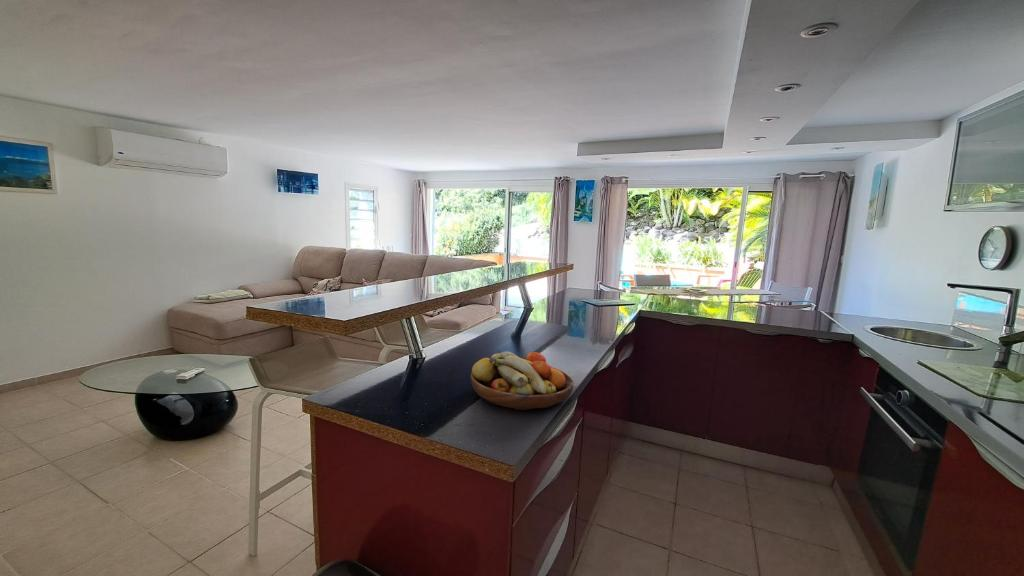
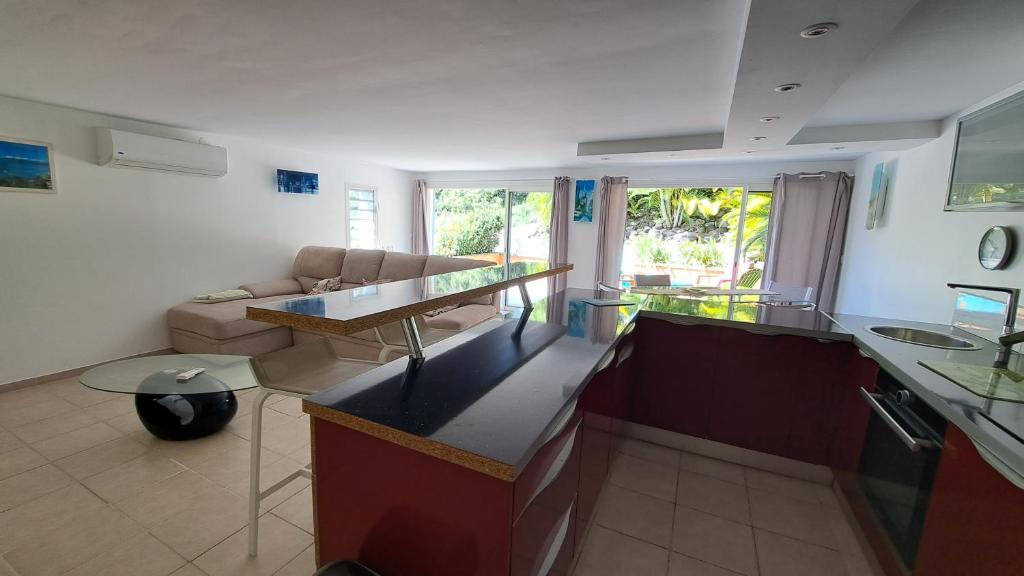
- fruit bowl [470,351,574,411]
